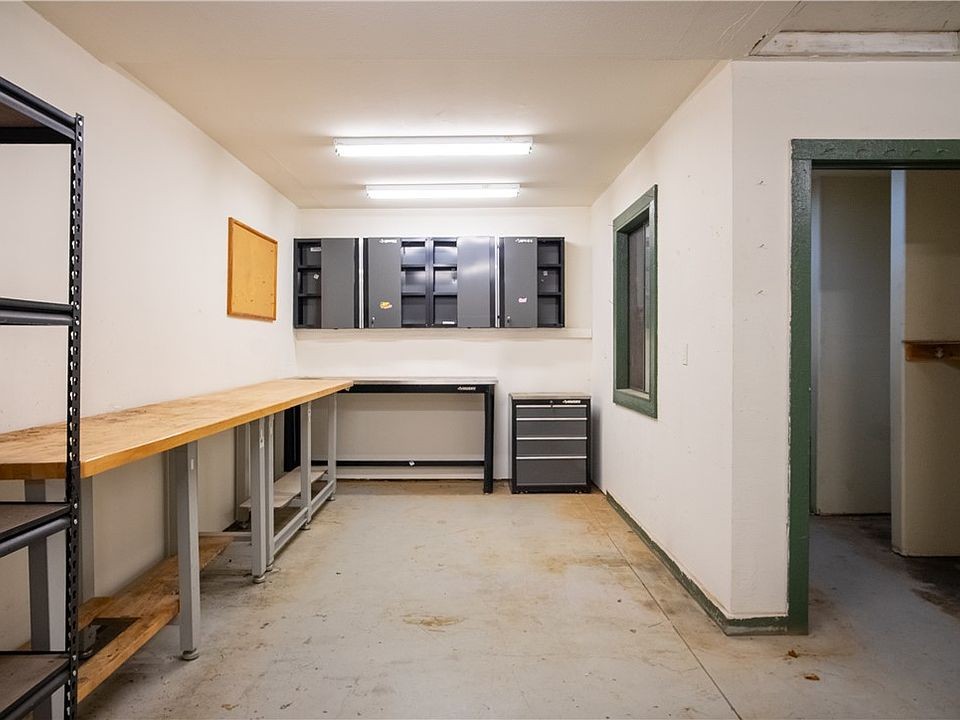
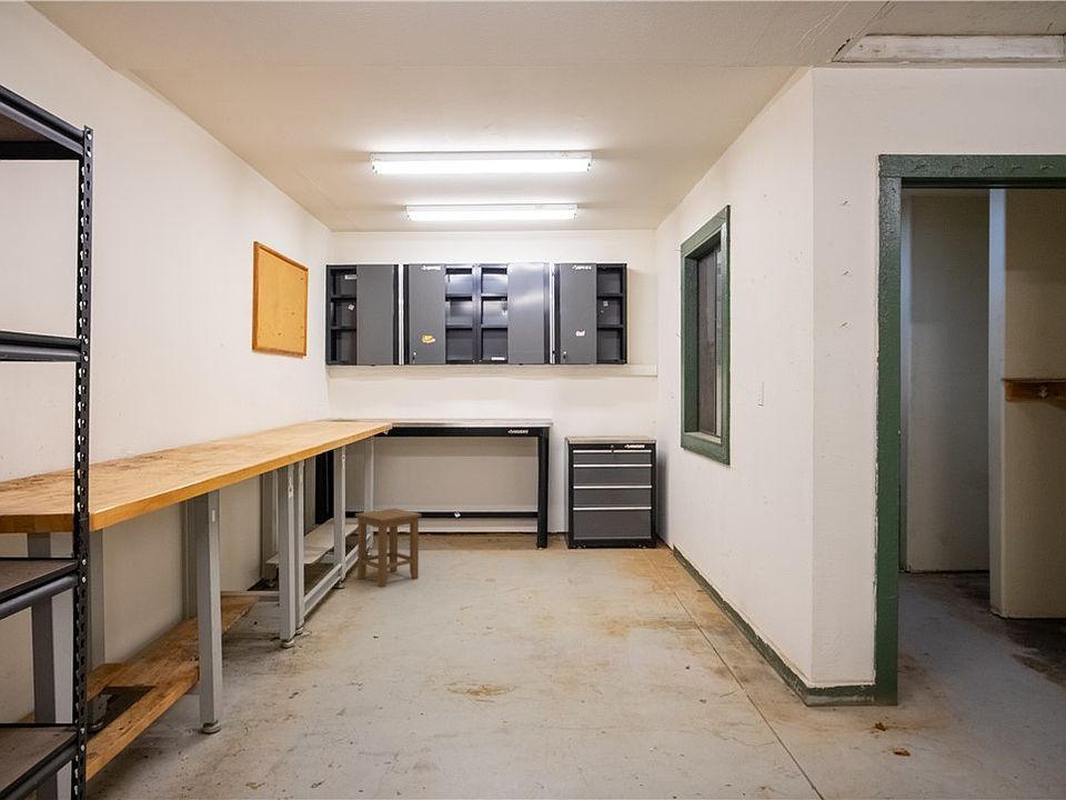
+ stool [354,508,423,588]
